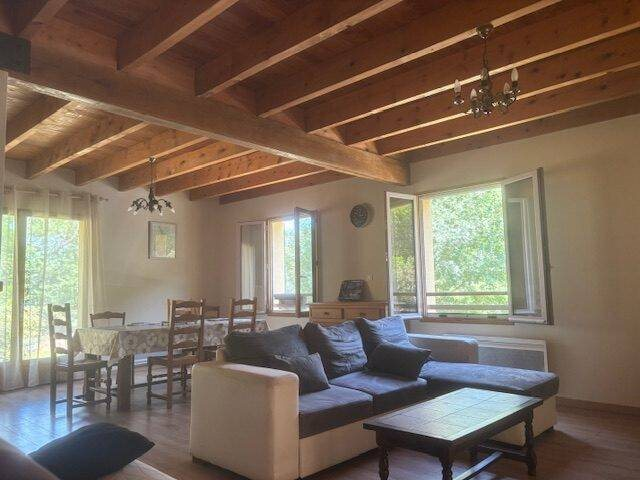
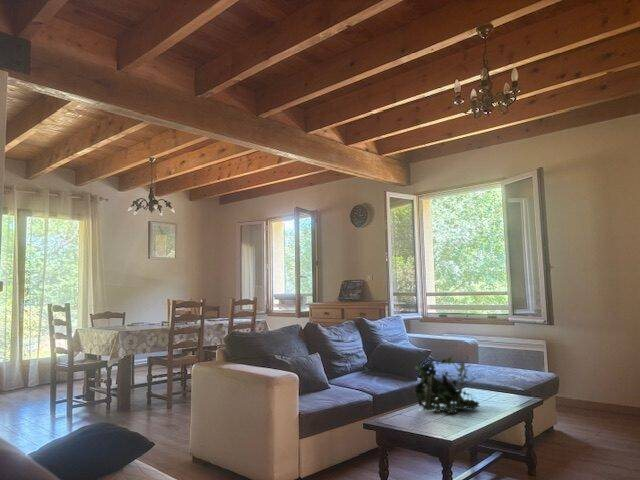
+ plant [412,355,481,415]
